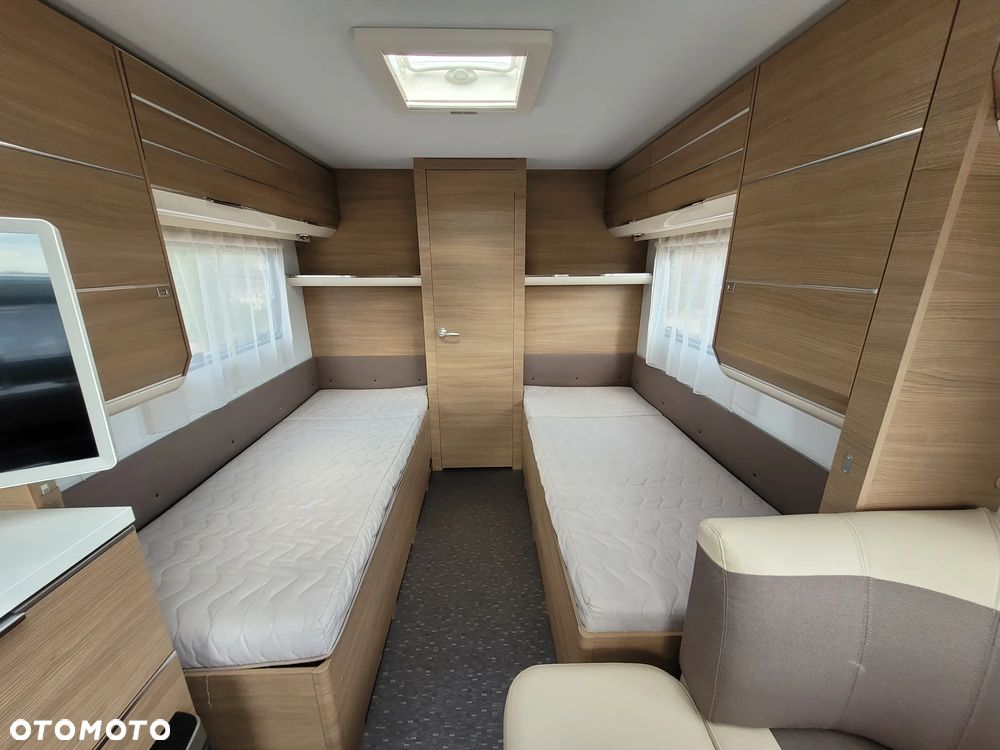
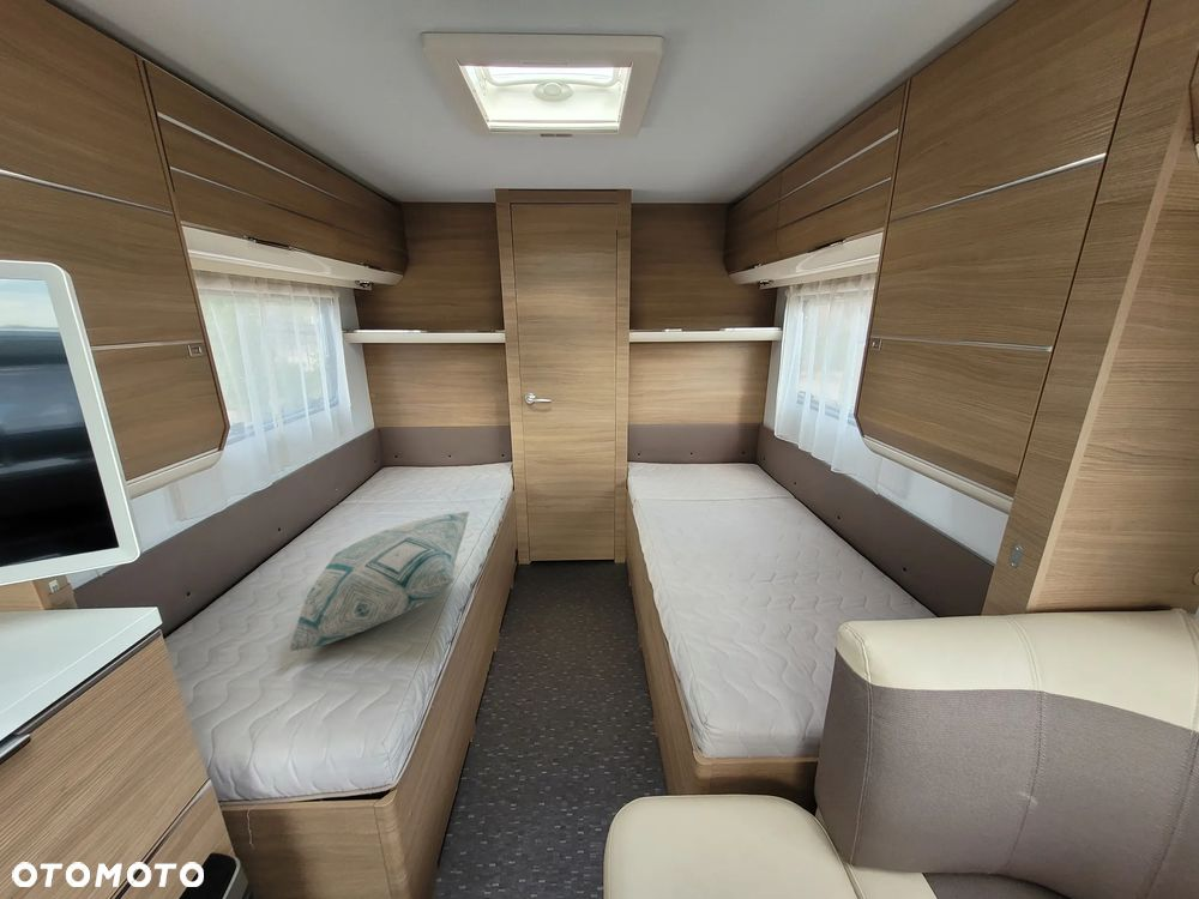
+ decorative pillow [288,511,471,653]
